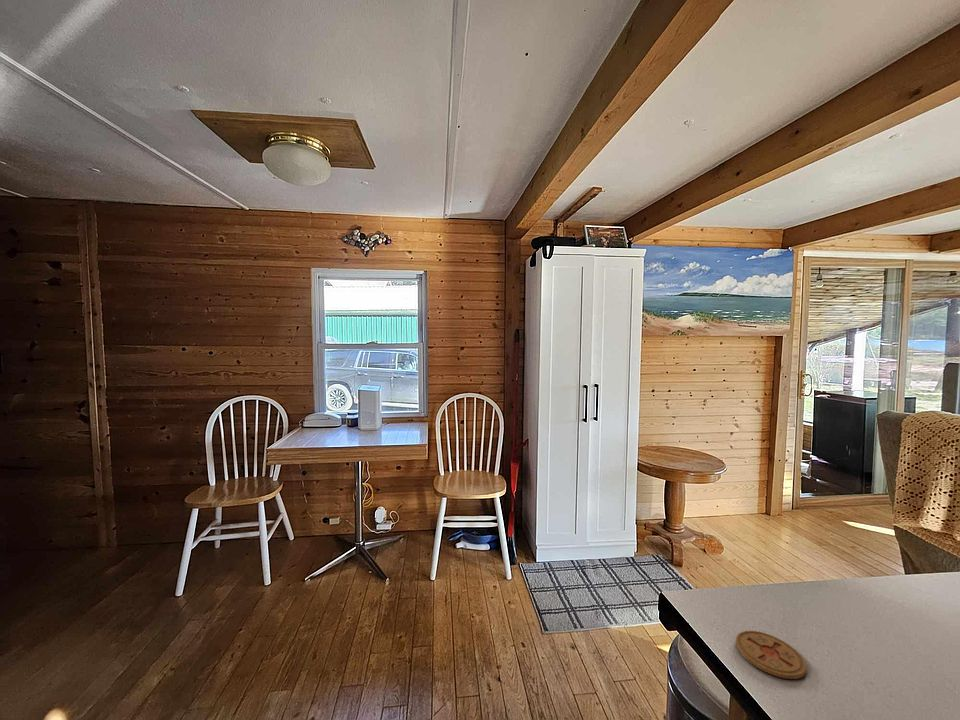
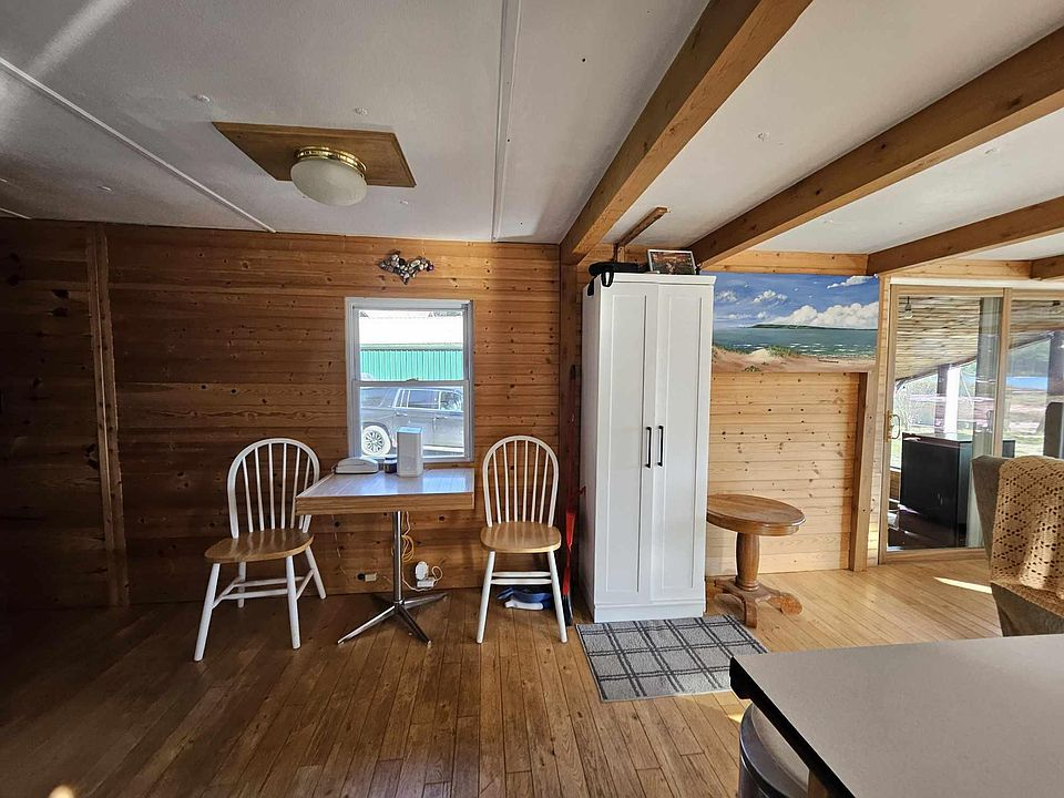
- coaster [735,630,808,680]
